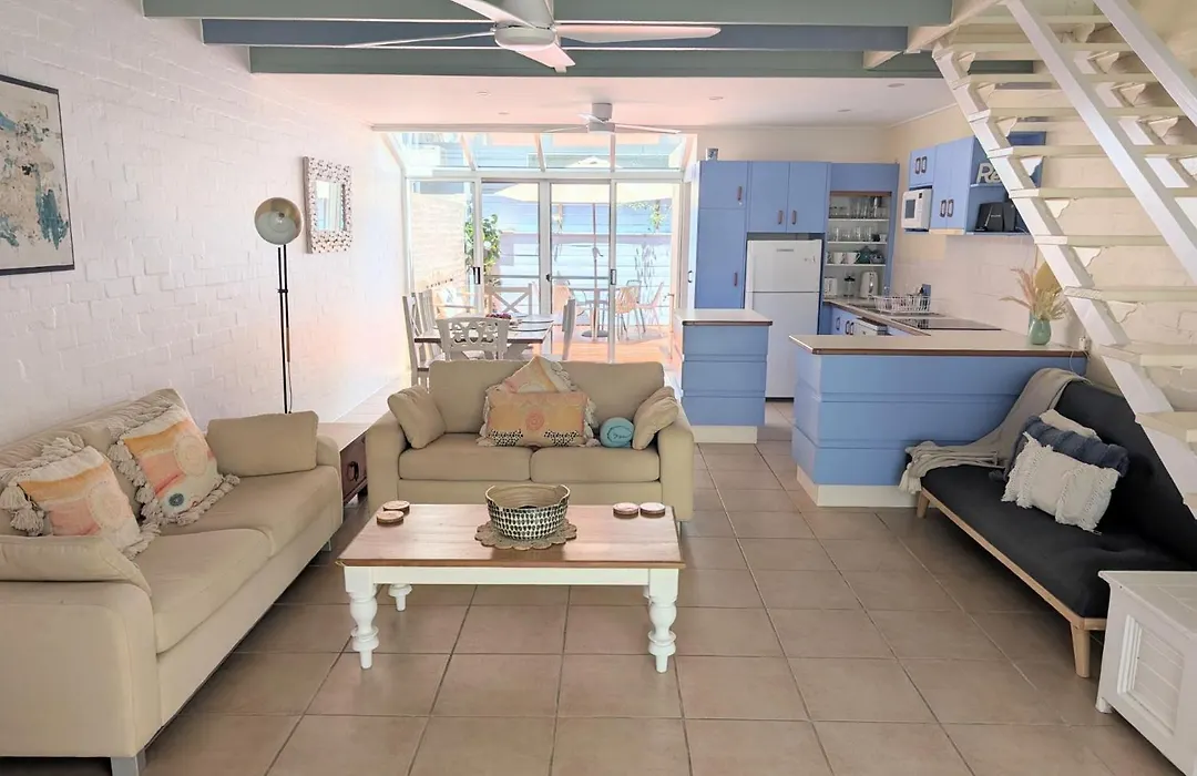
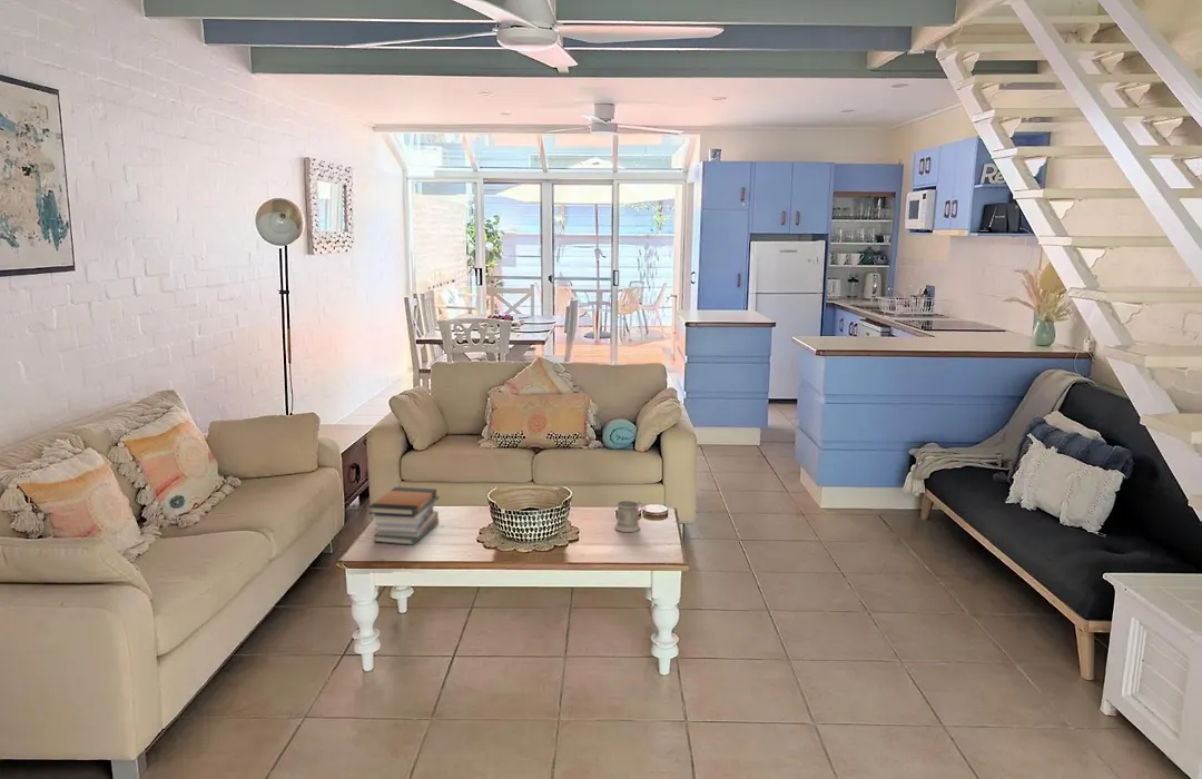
+ mug [613,500,647,533]
+ book stack [367,486,441,546]
